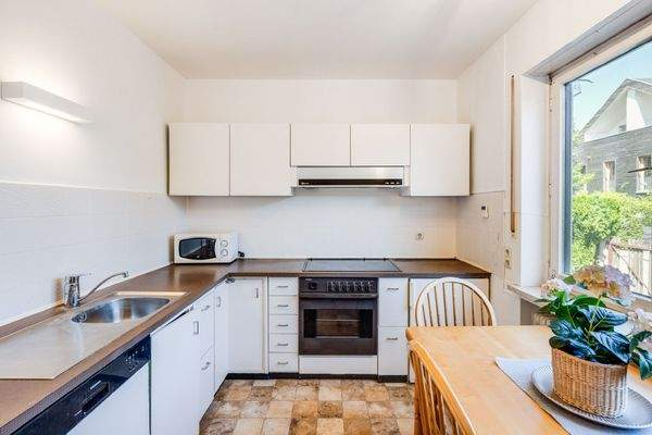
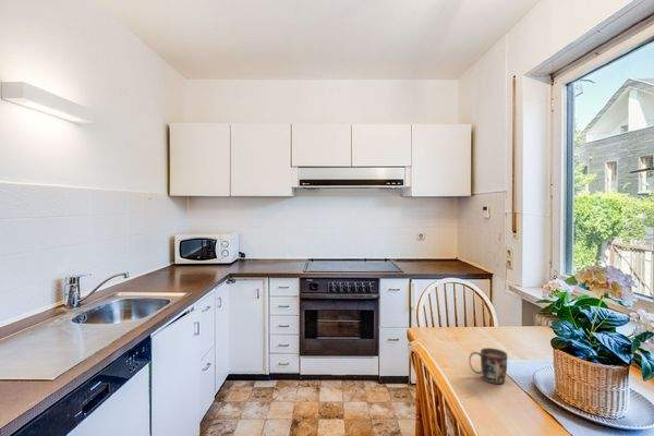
+ mug [468,347,508,385]
